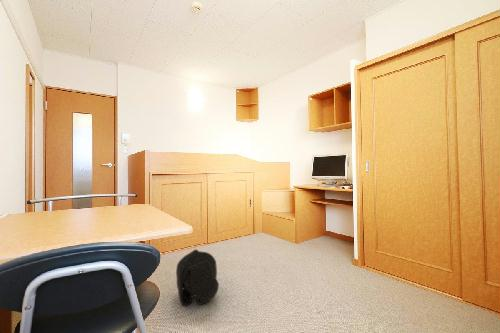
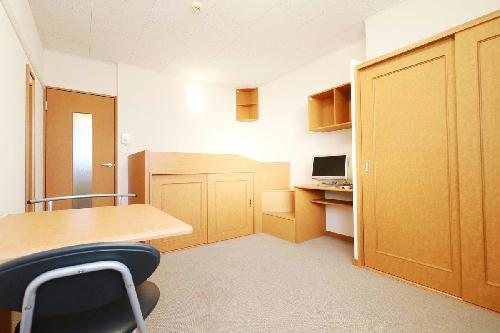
- backpack [175,248,220,307]
